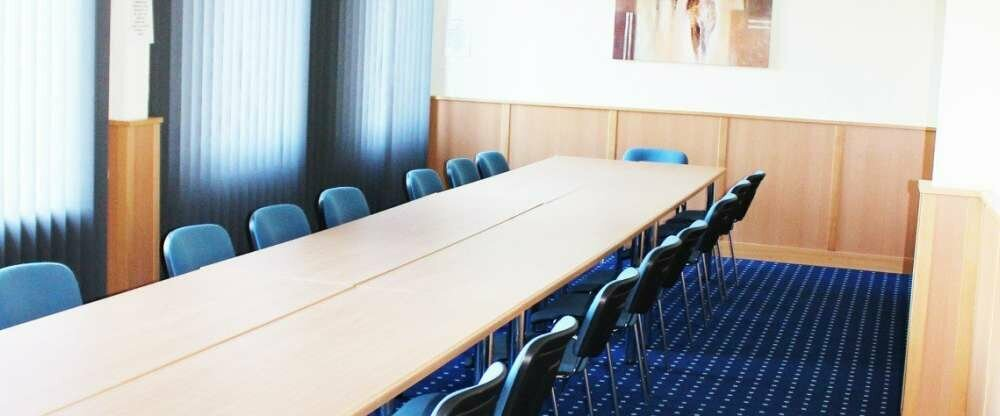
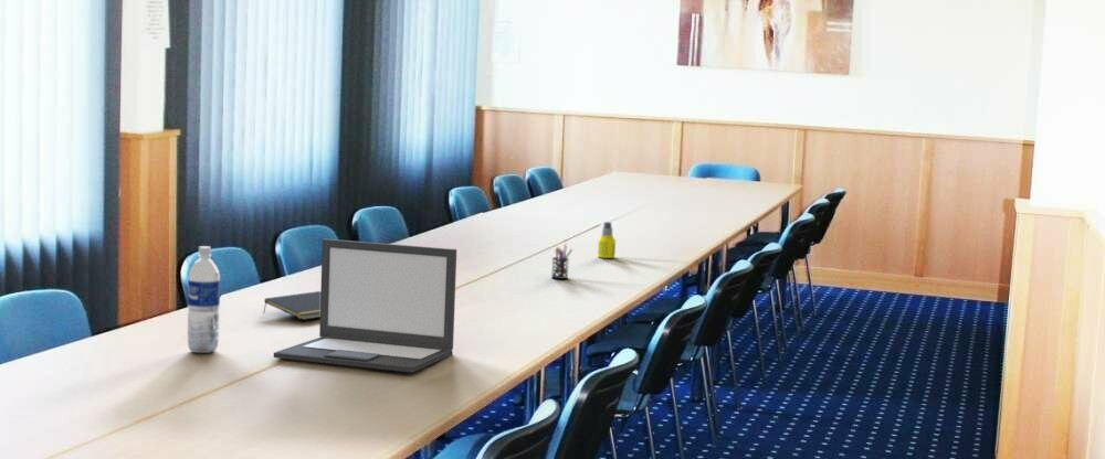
+ pen holder [550,244,573,280]
+ laptop [273,238,457,374]
+ water bottle [187,245,221,354]
+ bottle [597,221,617,259]
+ notepad [262,290,320,321]
